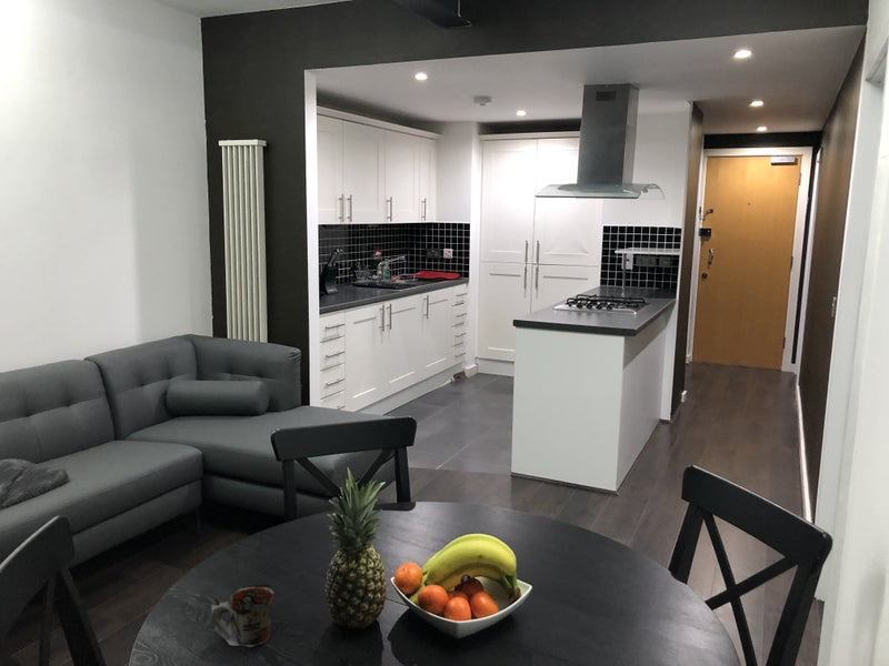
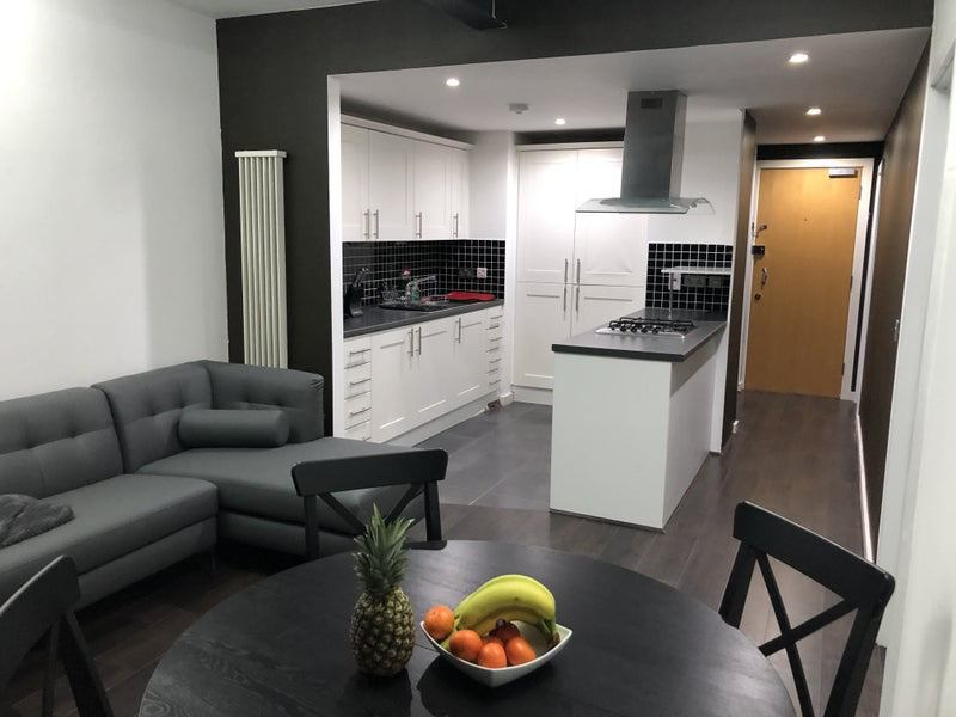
- mug [210,583,276,648]
